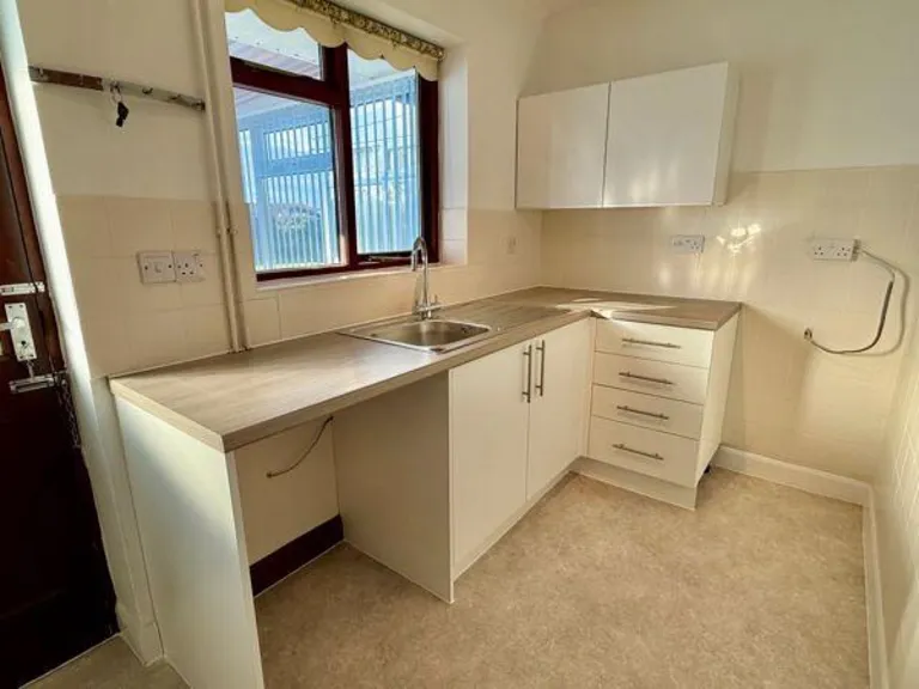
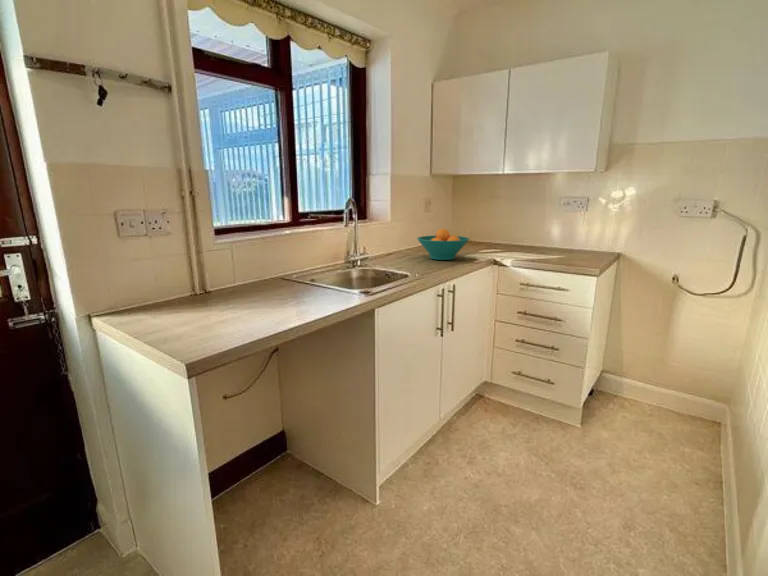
+ fruit bowl [416,228,470,261]
